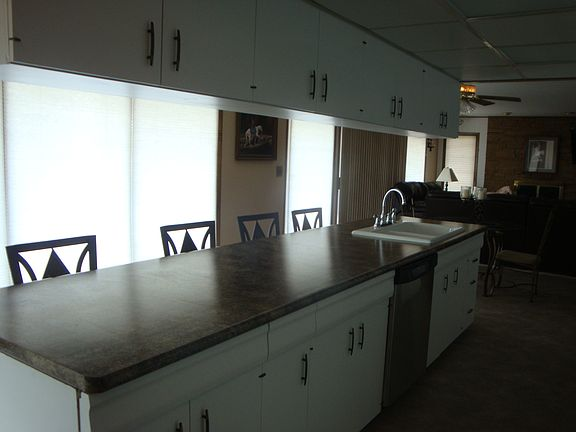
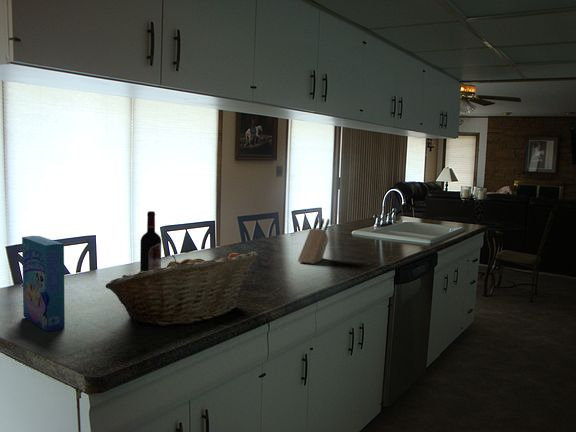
+ knife block [297,217,330,265]
+ cereal box [21,235,66,332]
+ fruit basket [105,250,259,327]
+ wine bottle [139,210,162,272]
